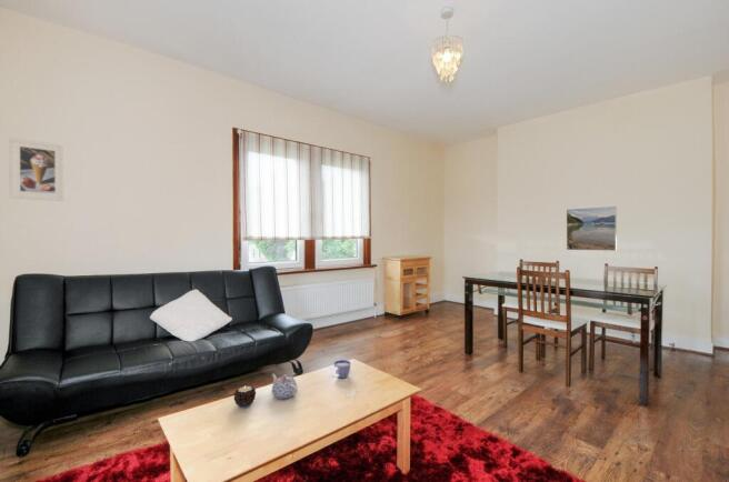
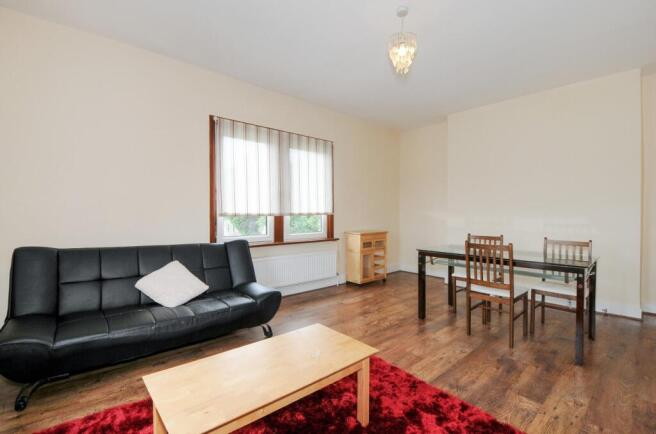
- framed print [566,205,618,252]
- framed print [8,137,66,202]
- candle [232,385,257,410]
- cup [331,359,351,380]
- teapot [271,373,299,400]
